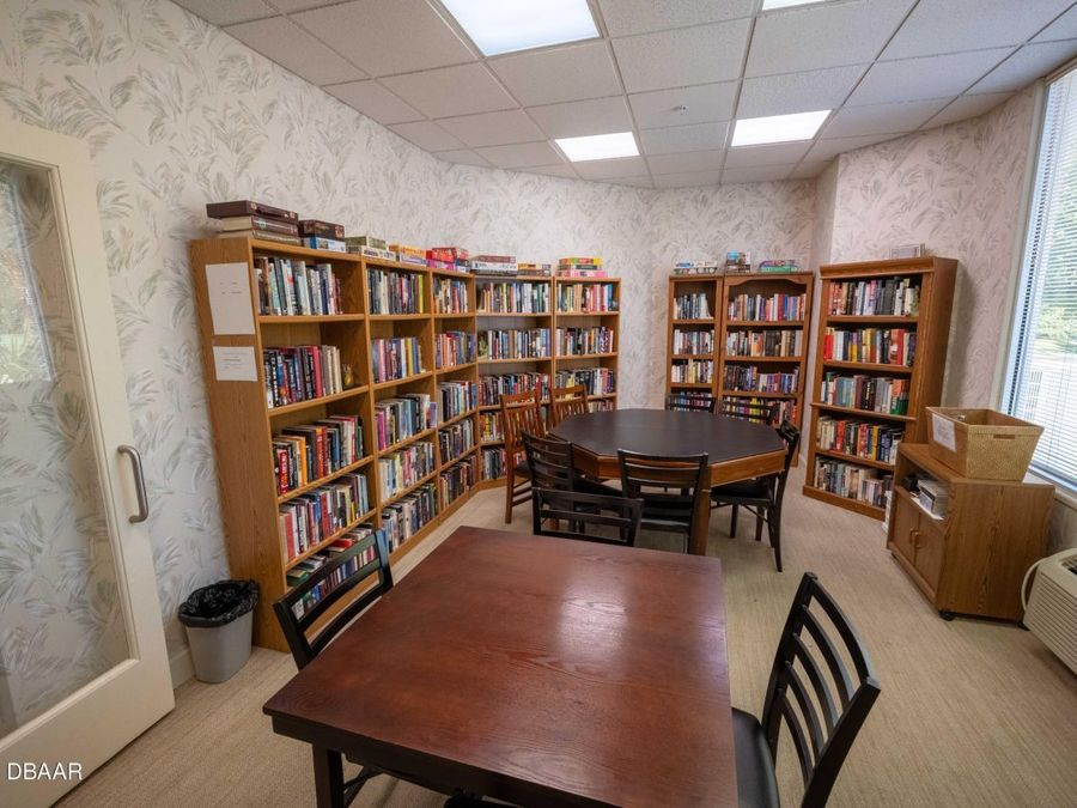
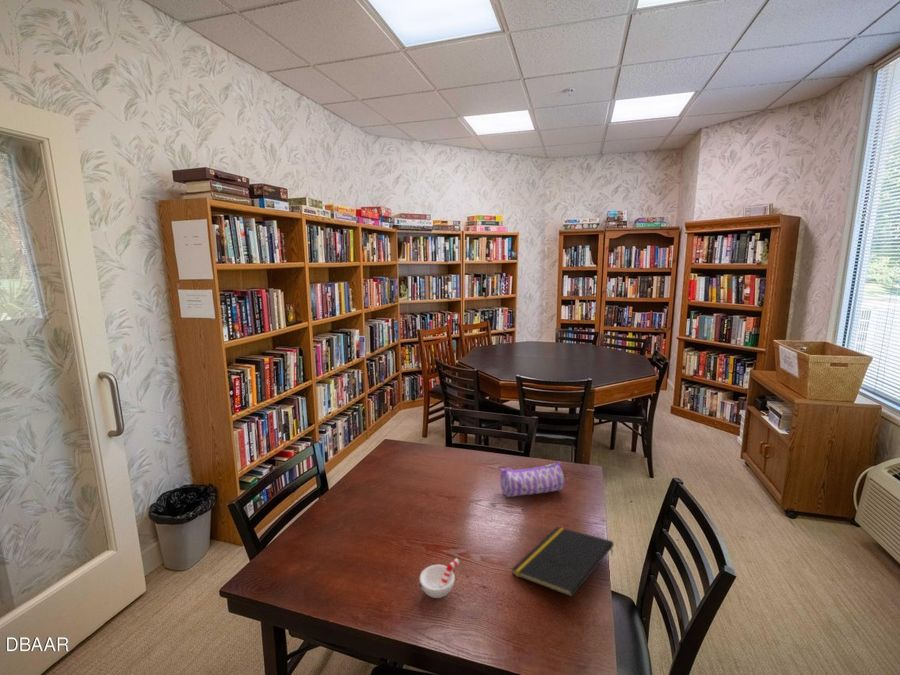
+ cup [418,557,461,599]
+ pencil case [499,461,566,498]
+ notepad [511,526,615,598]
